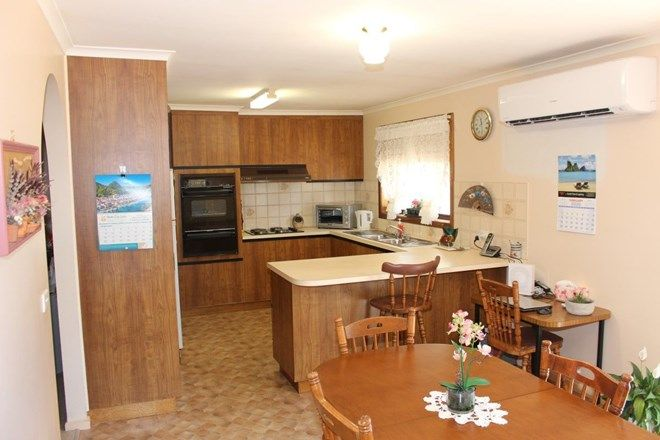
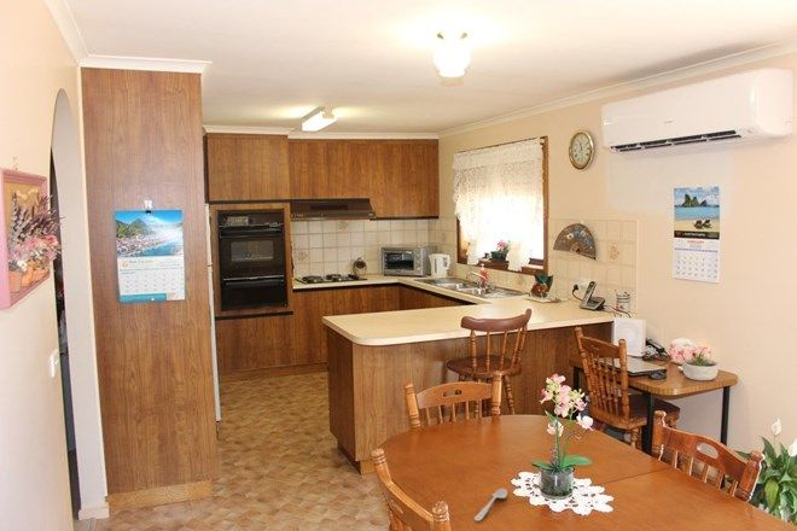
+ spoon [473,488,508,523]
